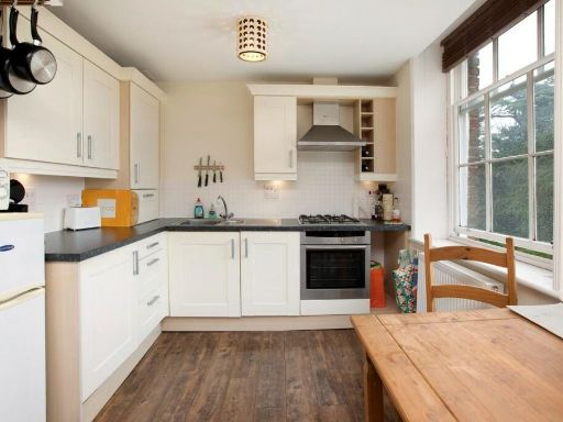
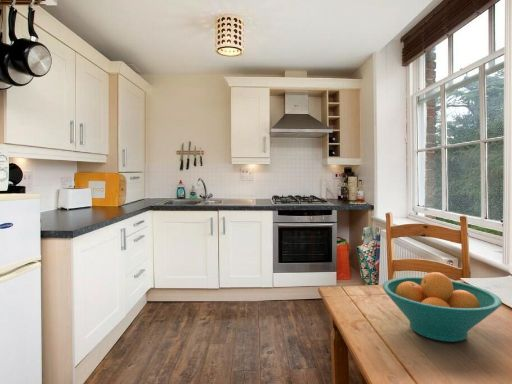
+ fruit bowl [381,271,503,343]
